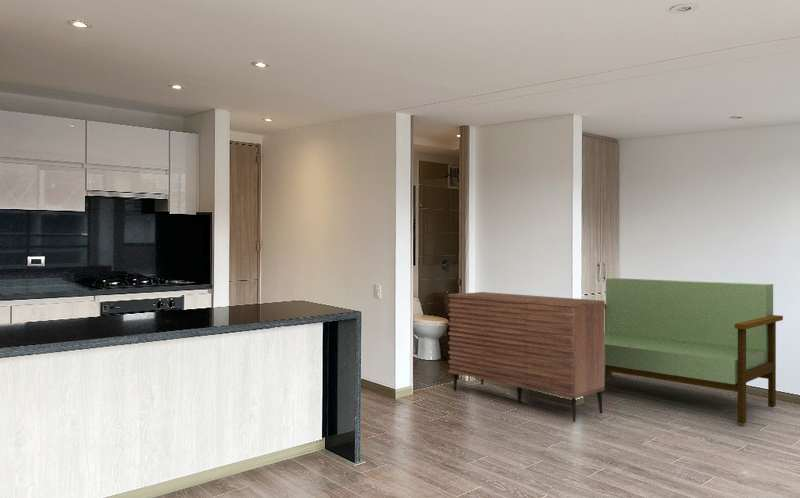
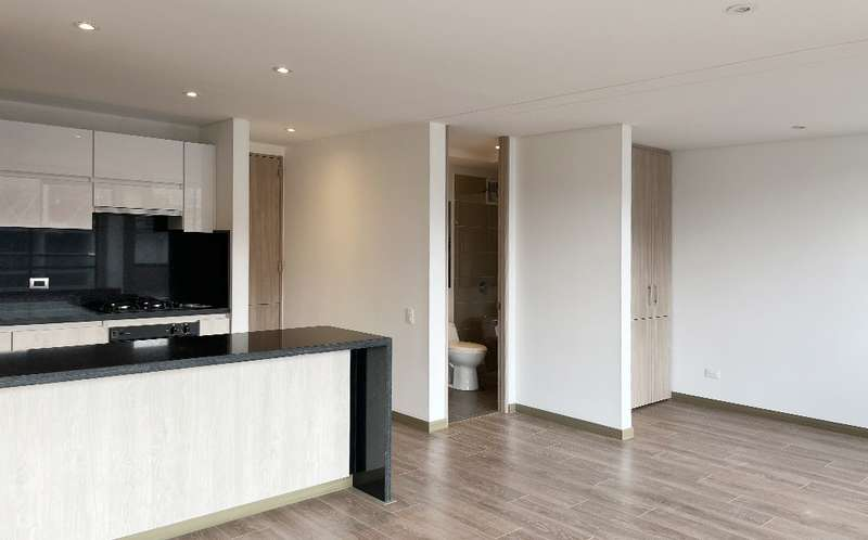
- sofa [605,277,784,425]
- sideboard [447,291,606,423]
